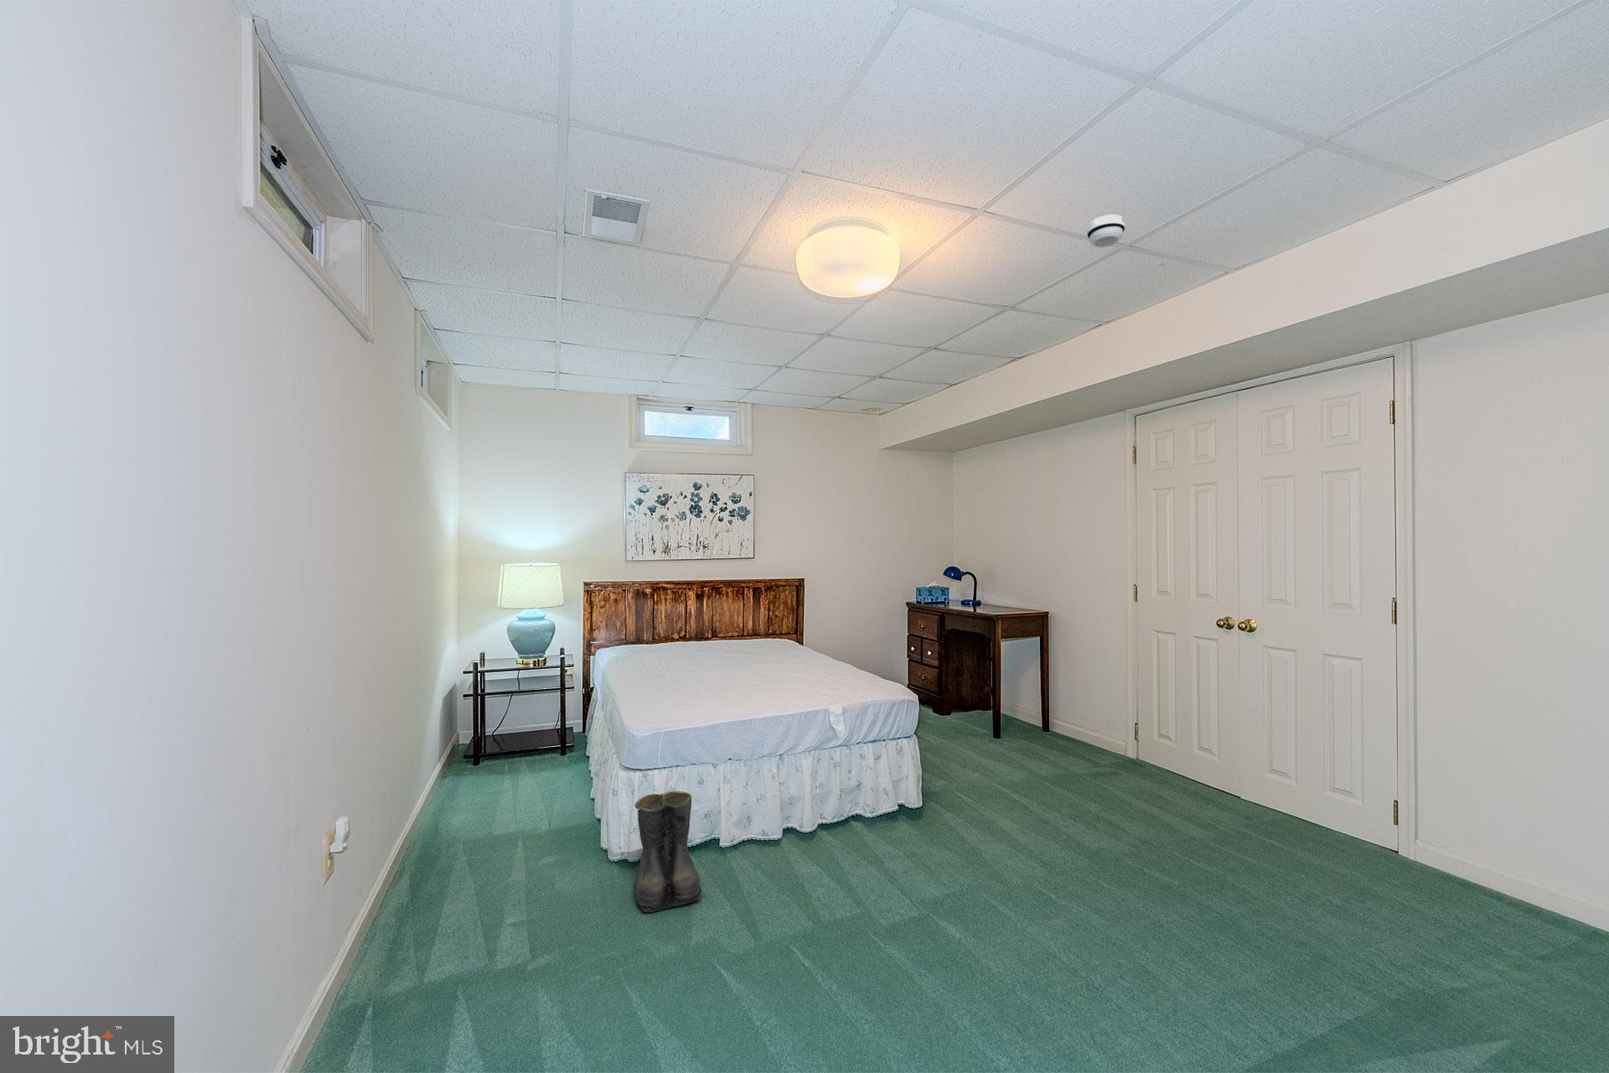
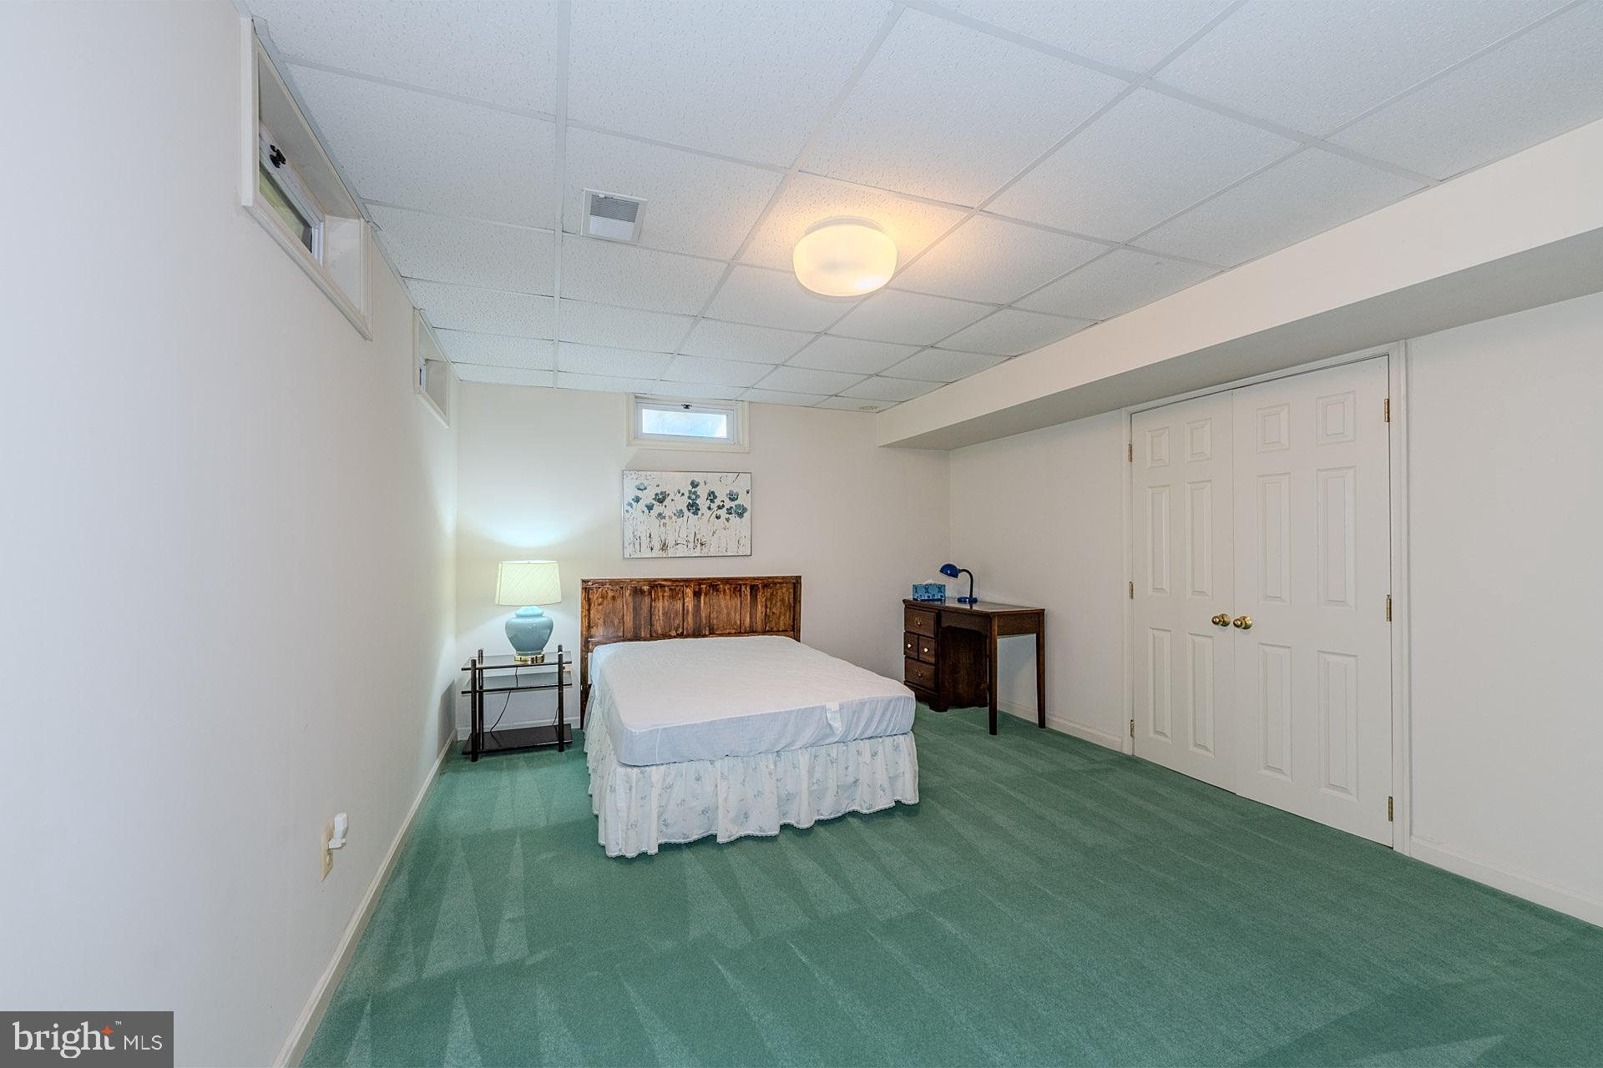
- boots [635,789,704,913]
- smoke detector [1086,214,1125,248]
